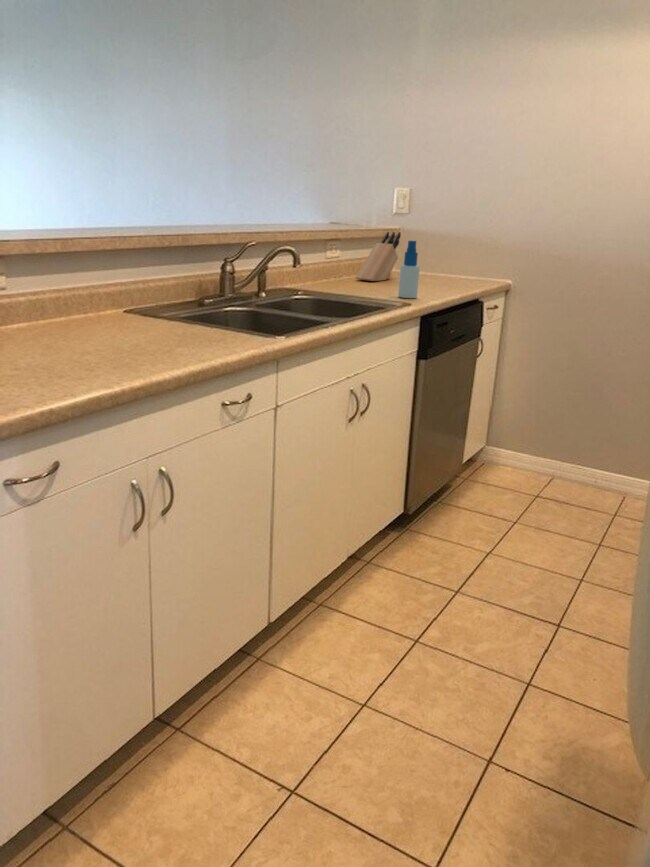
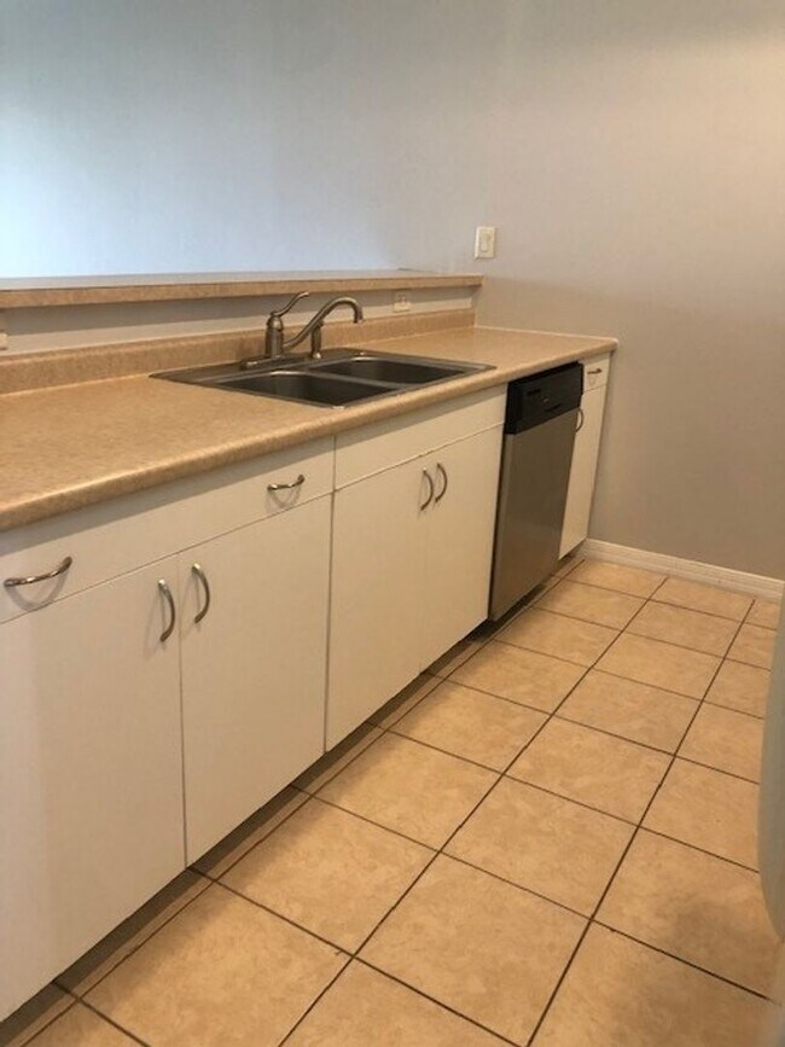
- spray bottle [397,240,421,299]
- knife block [354,231,402,282]
